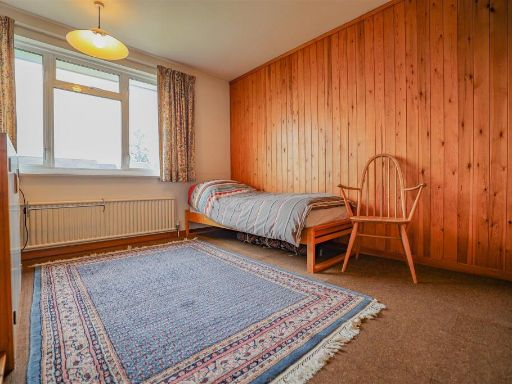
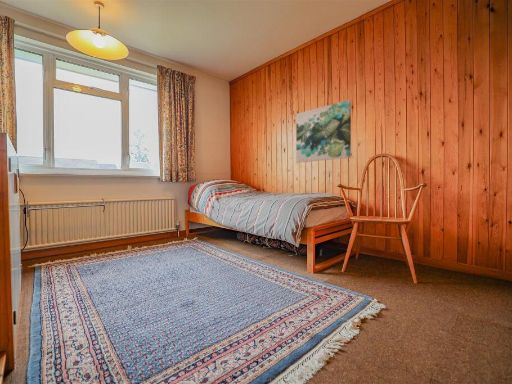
+ wall art [295,99,352,163]
